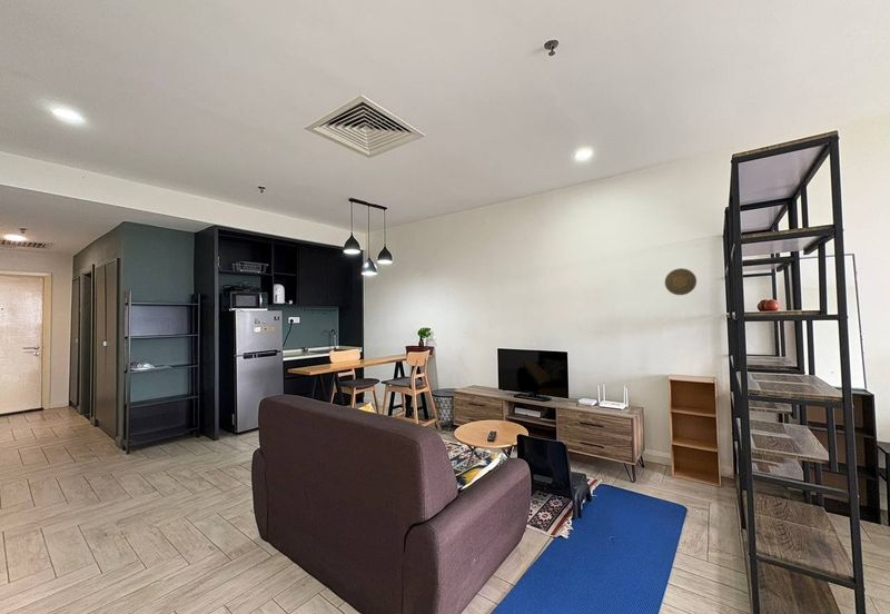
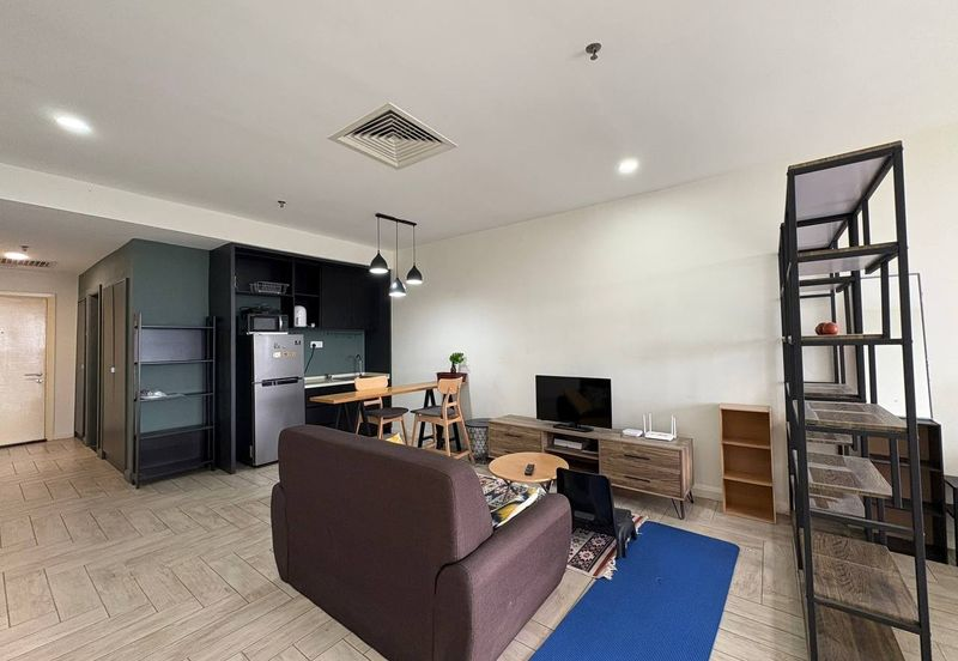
- decorative plate [664,267,698,296]
